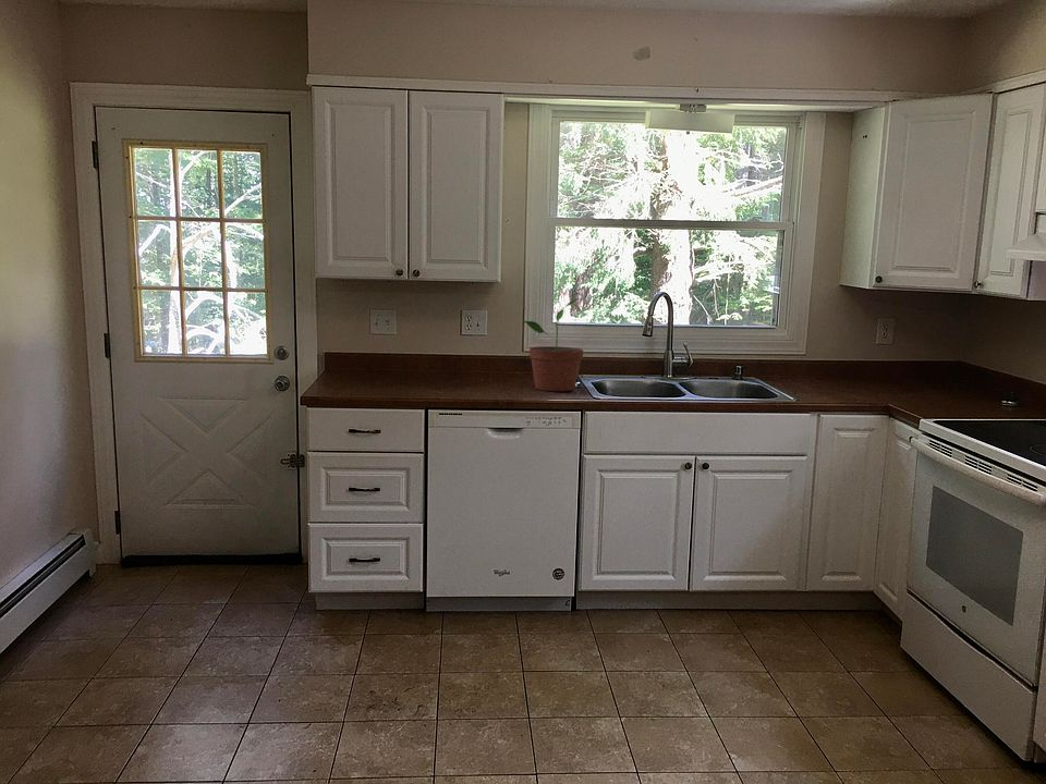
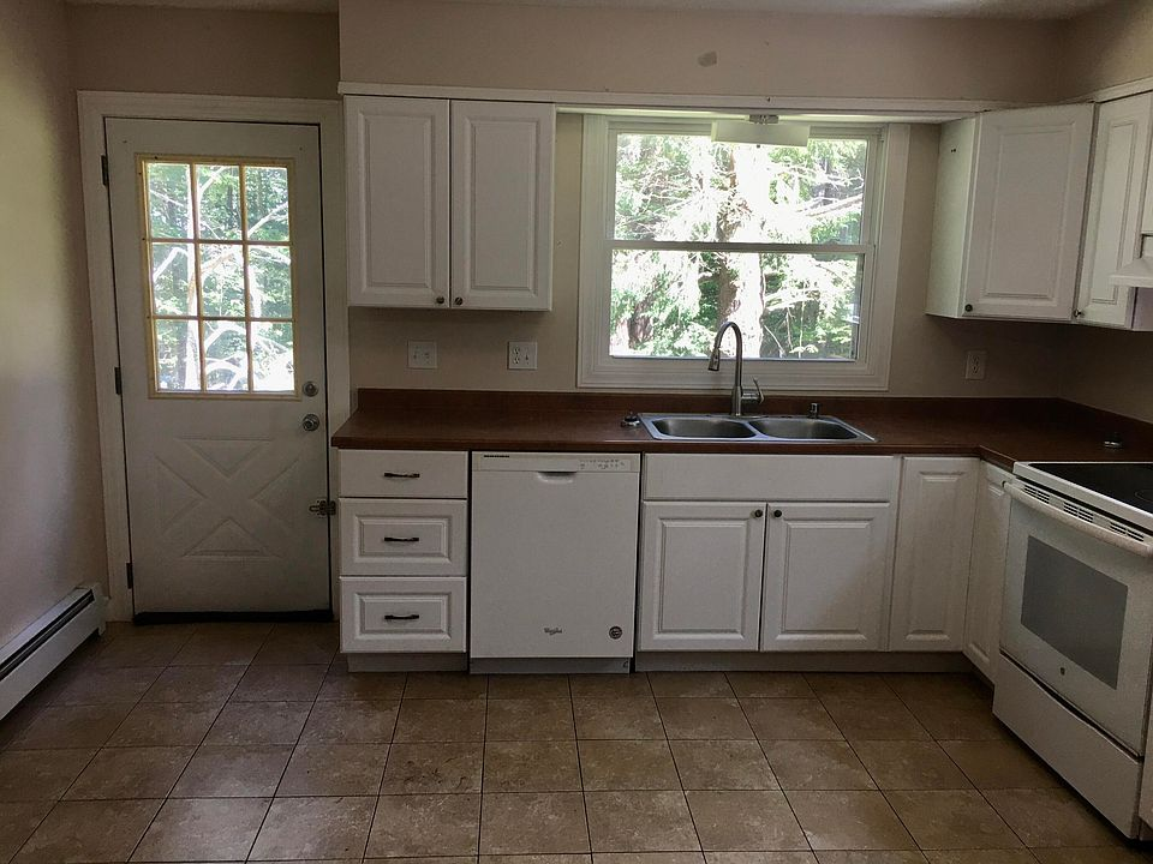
- potted plant [523,297,584,392]
